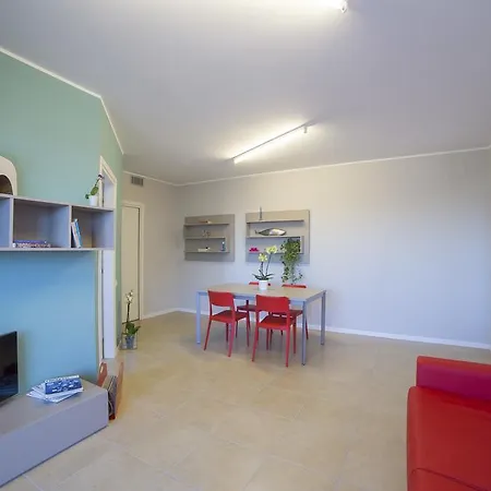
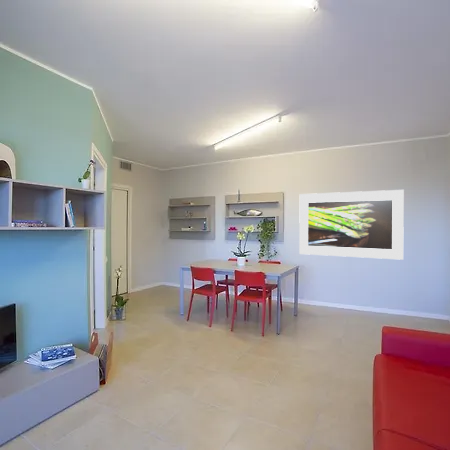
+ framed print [298,189,405,261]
